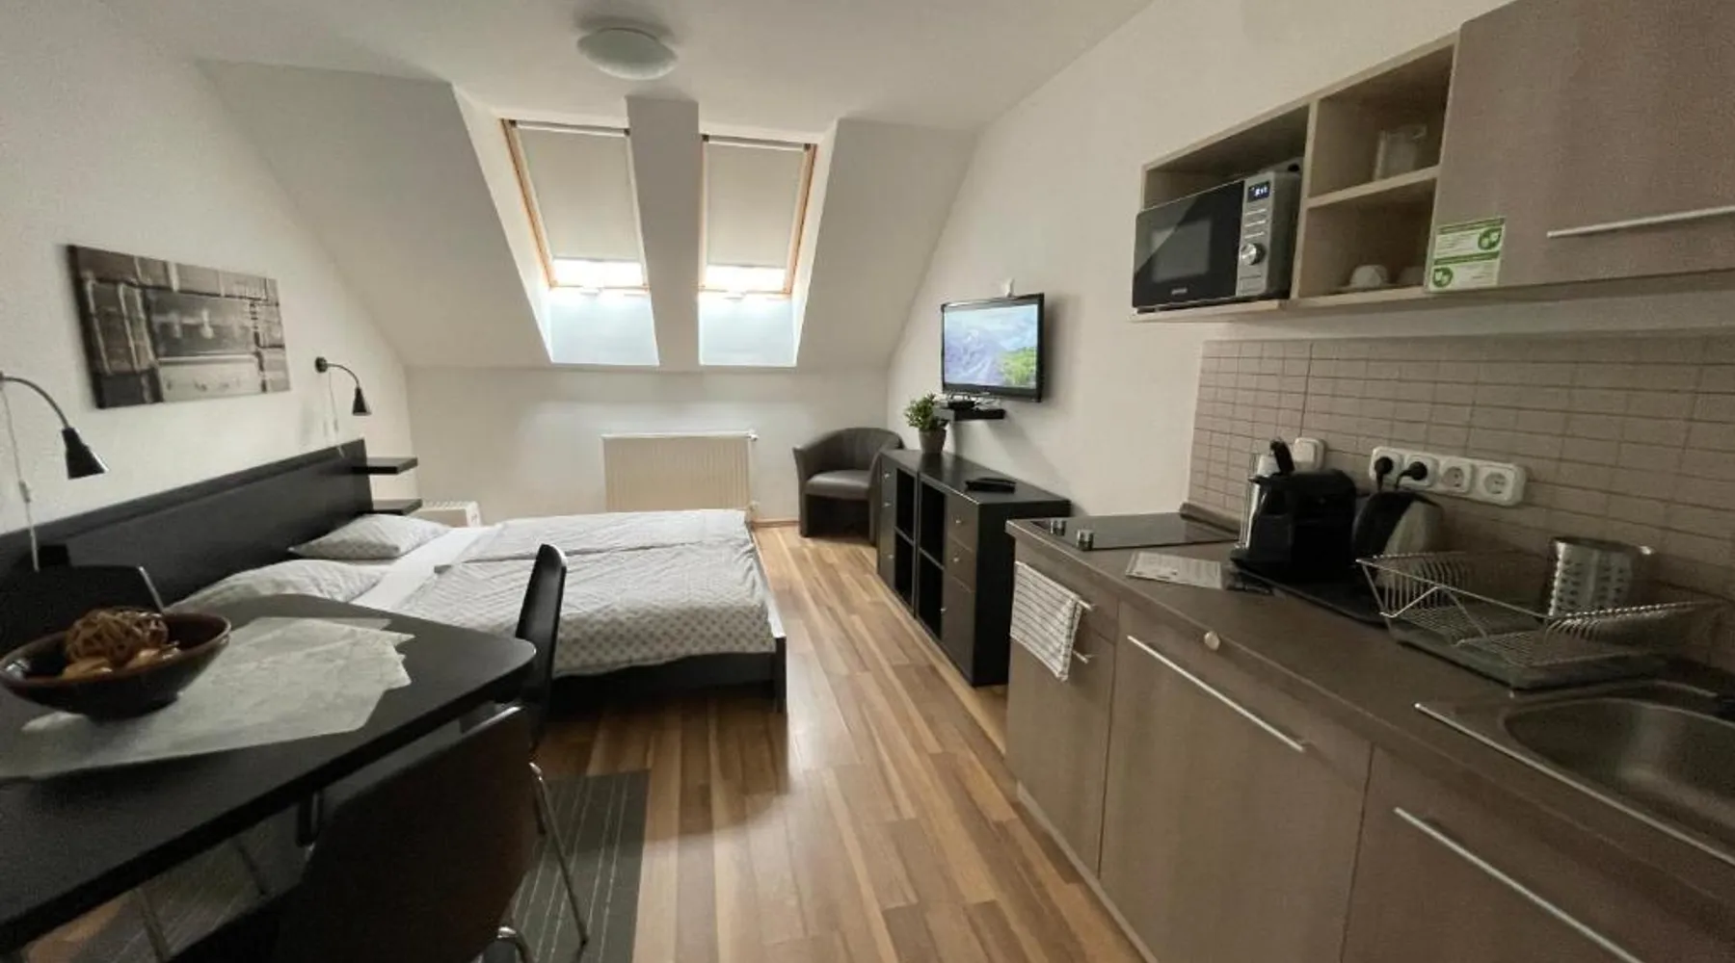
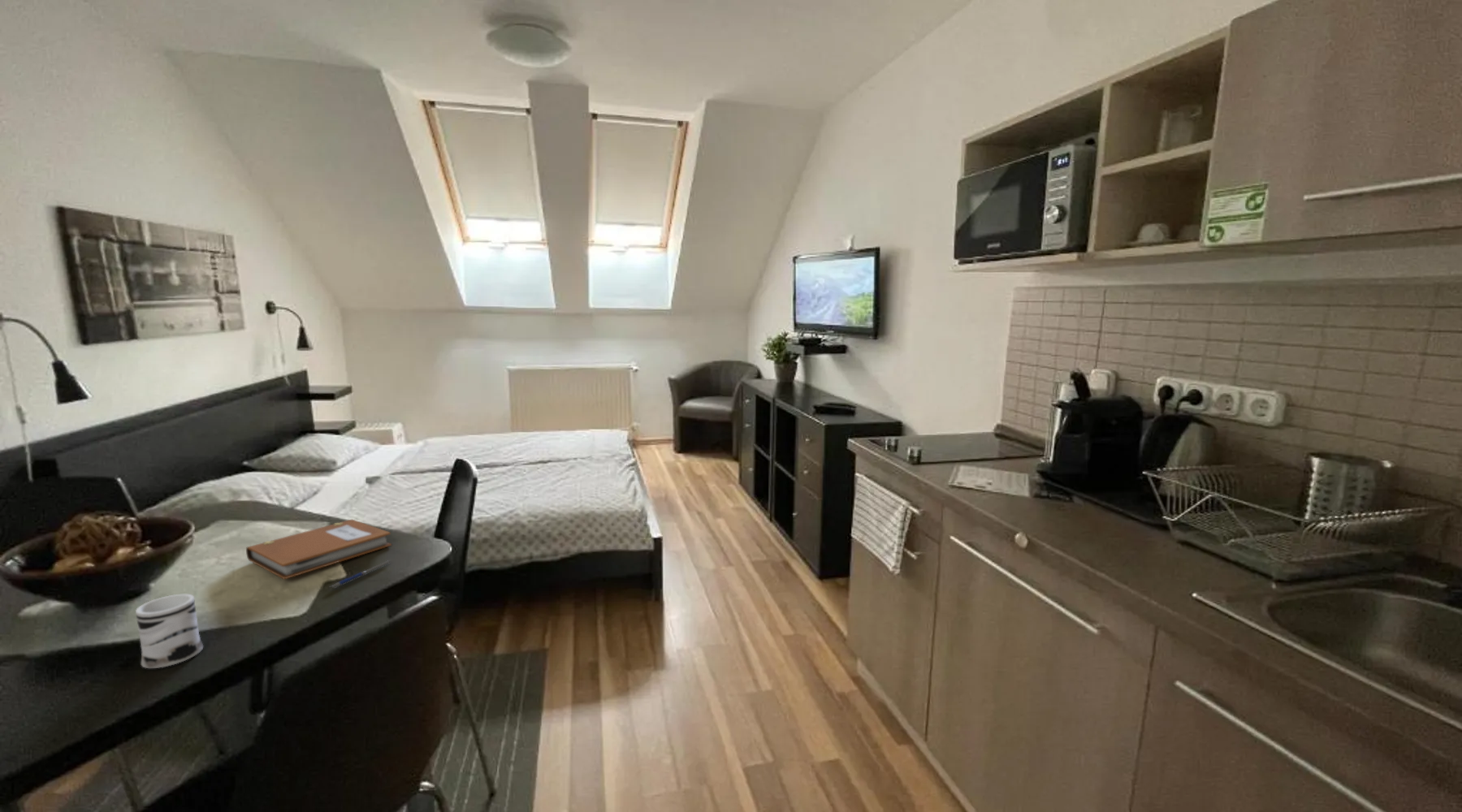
+ mug [135,594,204,669]
+ notebook [245,519,392,580]
+ pen [330,559,391,589]
